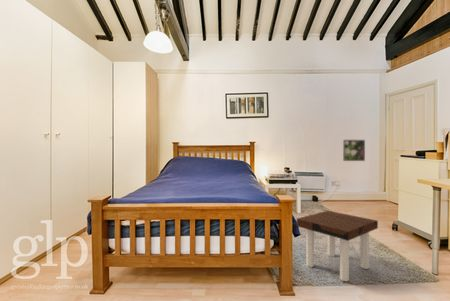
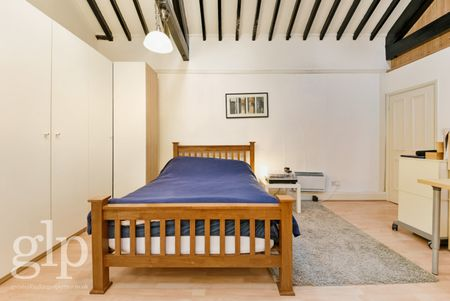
- side table [296,210,379,282]
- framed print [342,139,366,162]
